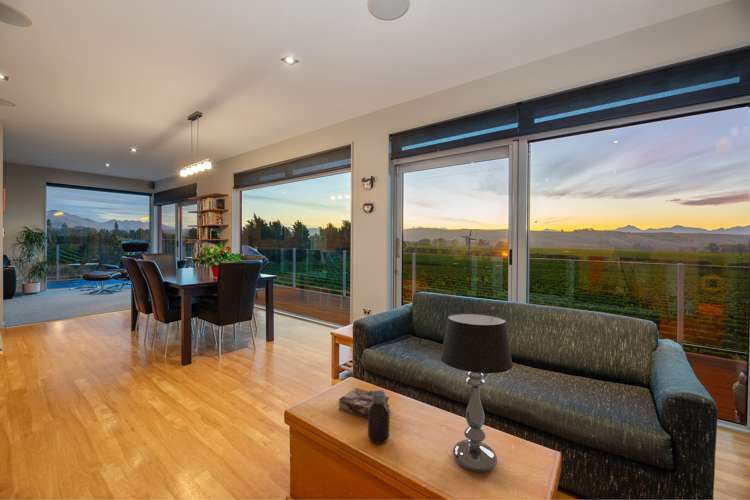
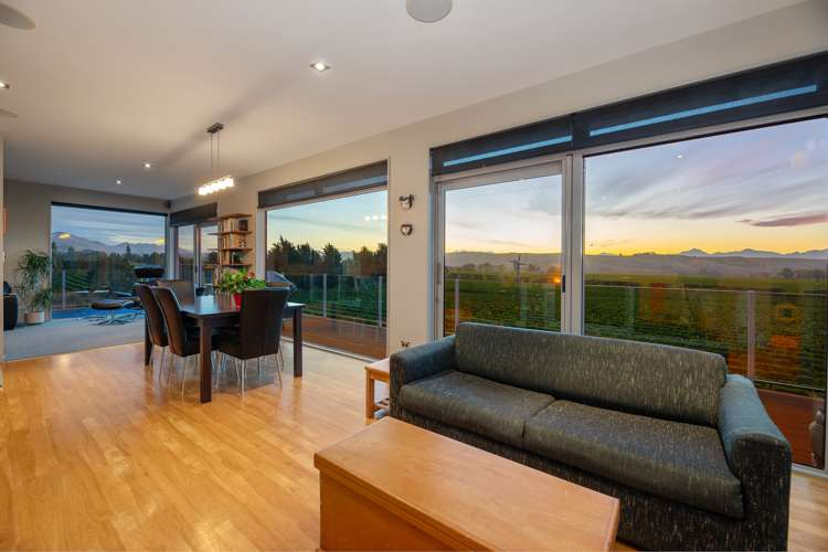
- table lamp [440,312,514,473]
- bottle [367,389,391,444]
- book [338,387,390,419]
